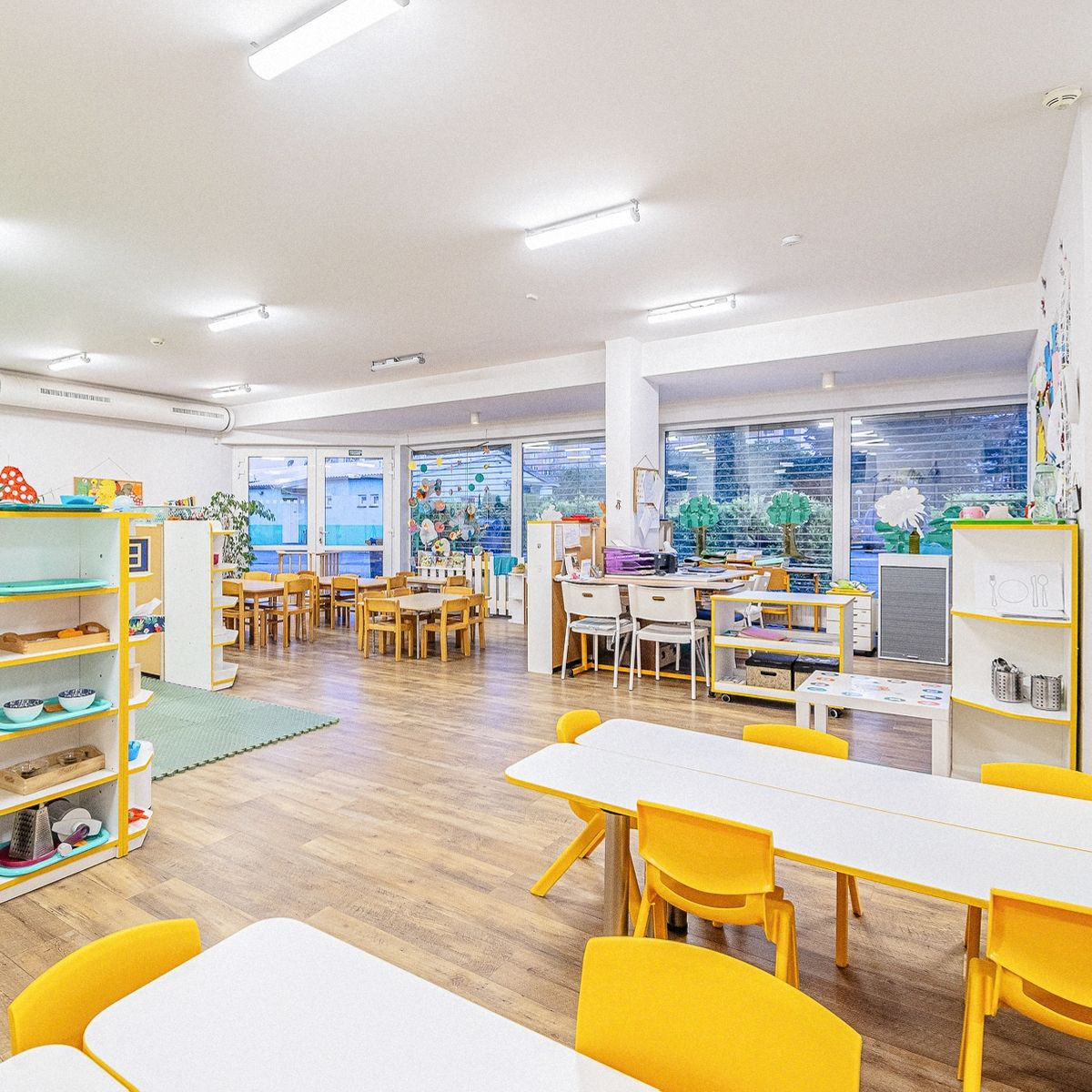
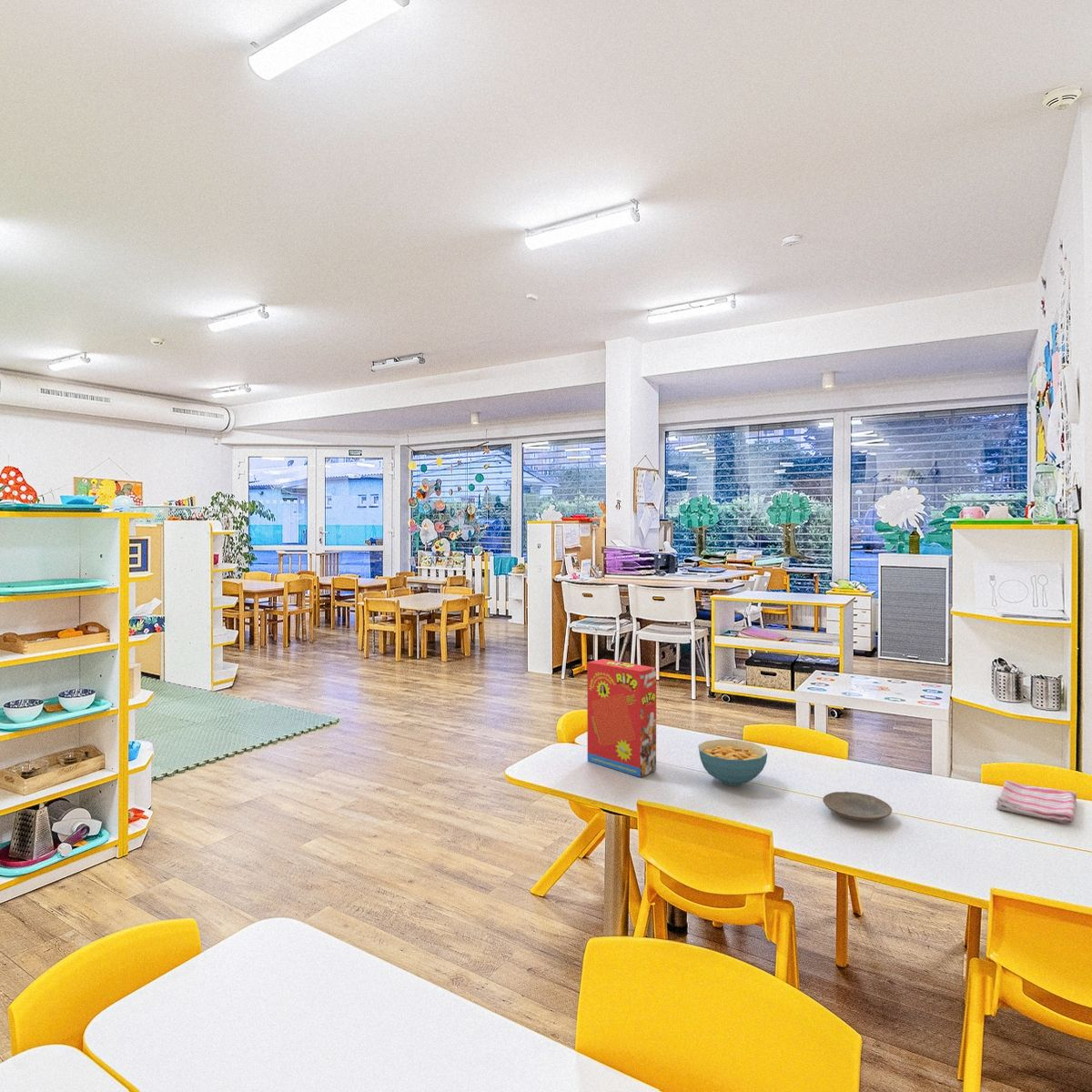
+ dish towel [996,779,1078,825]
+ plate [822,791,893,823]
+ cereal box [586,658,657,778]
+ cereal bowl [698,739,768,786]
